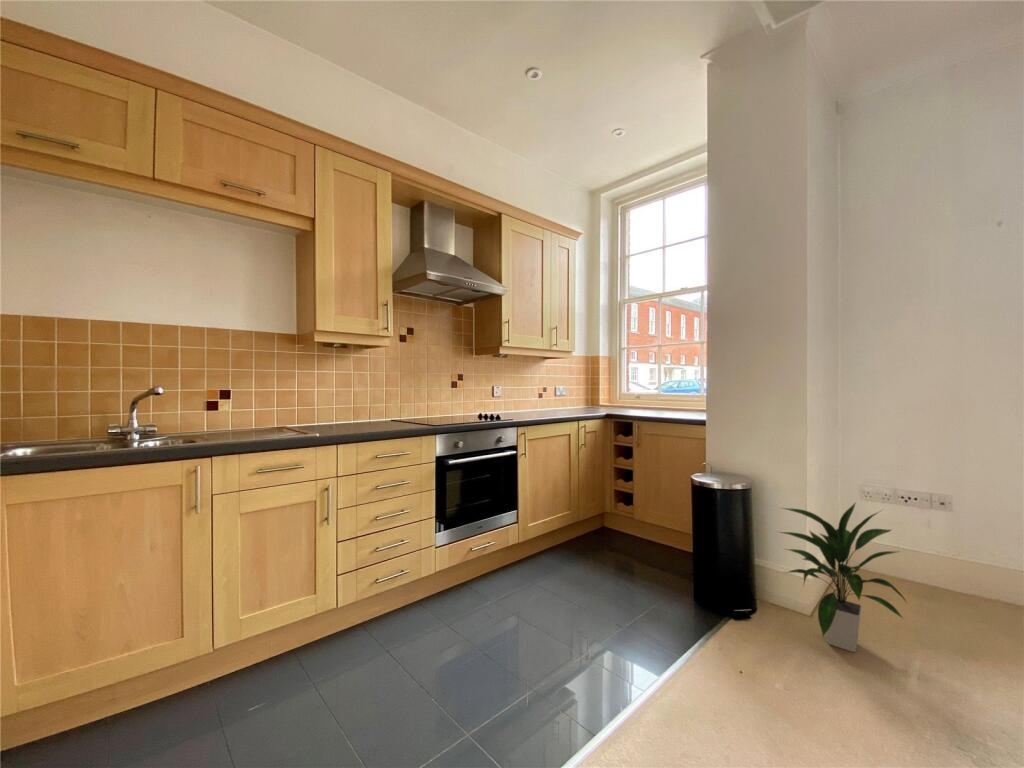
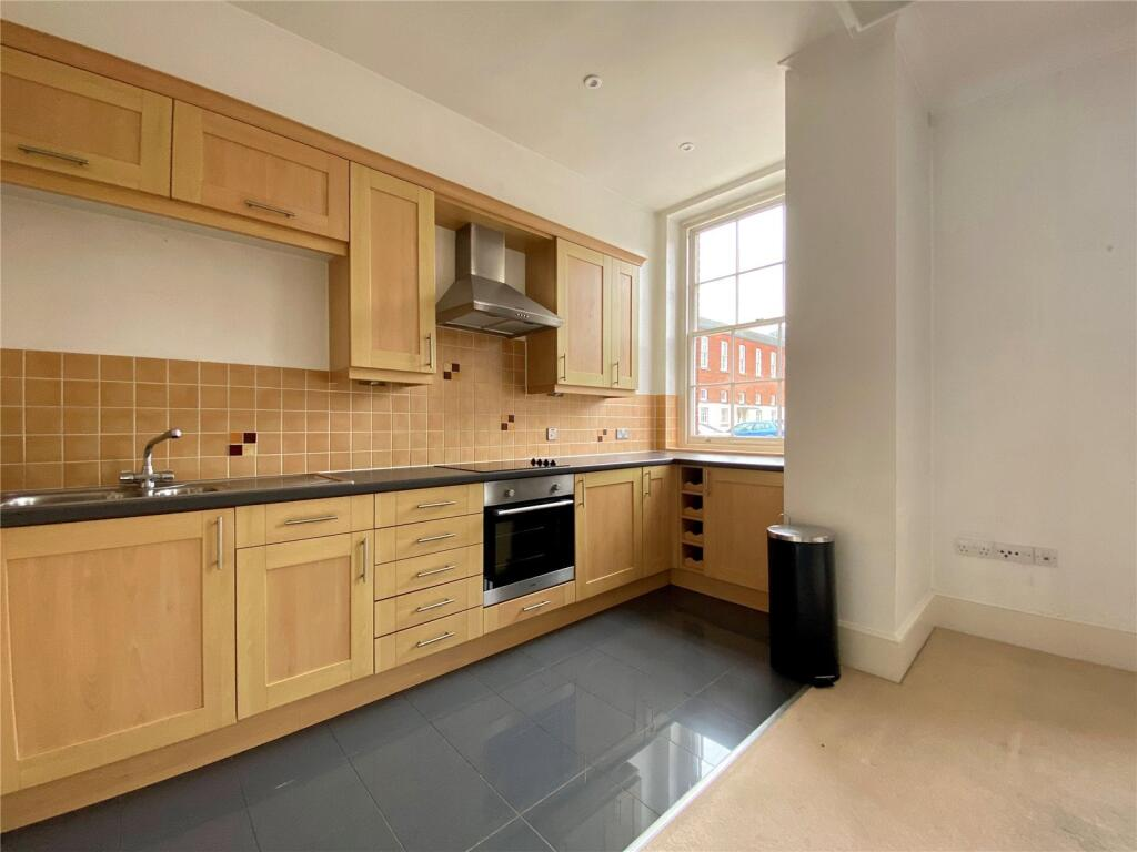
- indoor plant [775,501,908,653]
